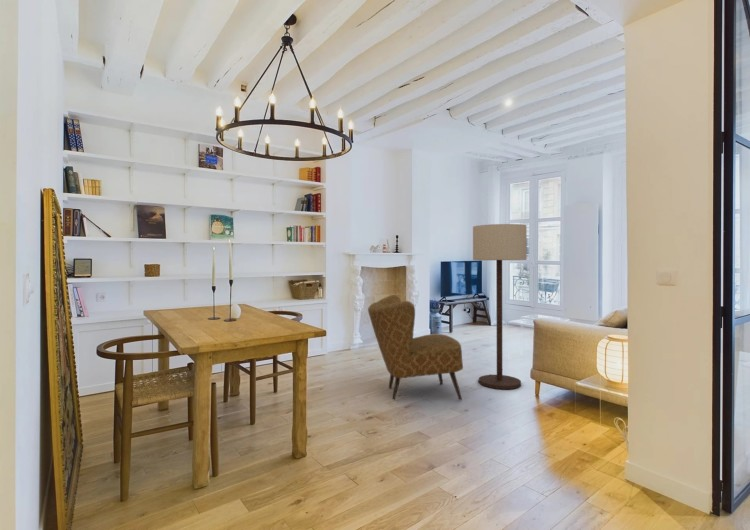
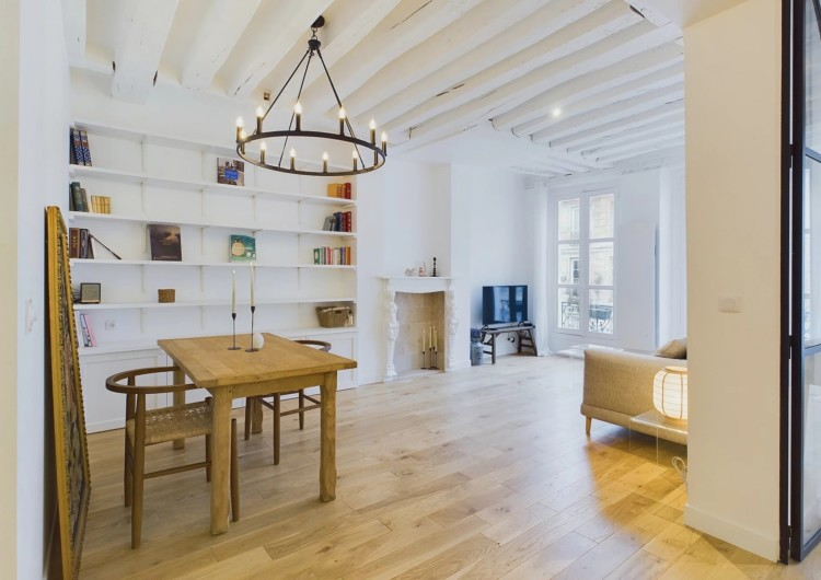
- armchair [367,294,464,401]
- floor lamp [472,223,528,390]
